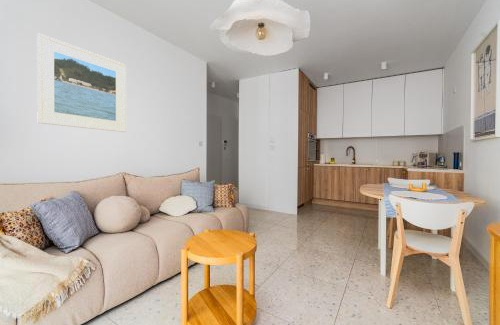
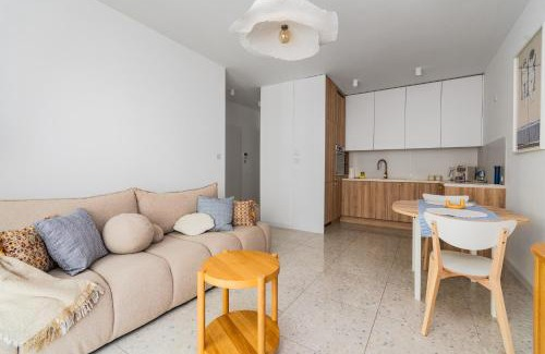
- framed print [36,32,127,133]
